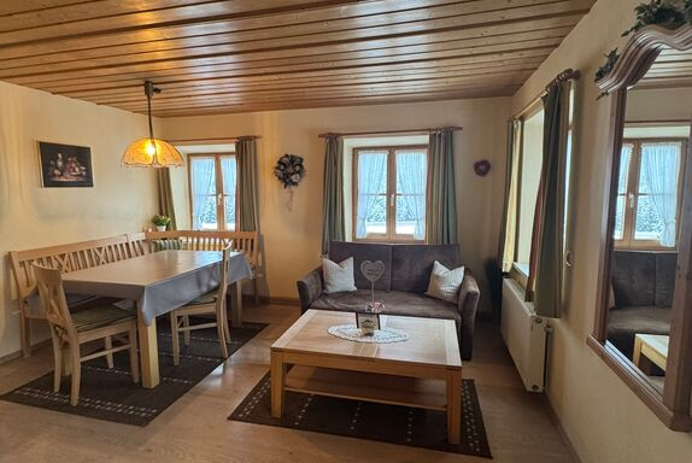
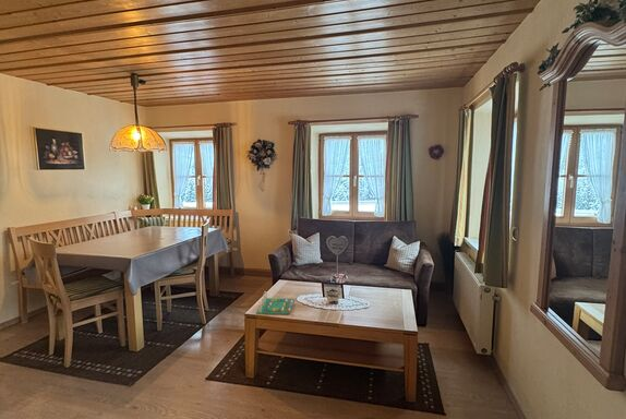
+ board game [255,290,296,315]
